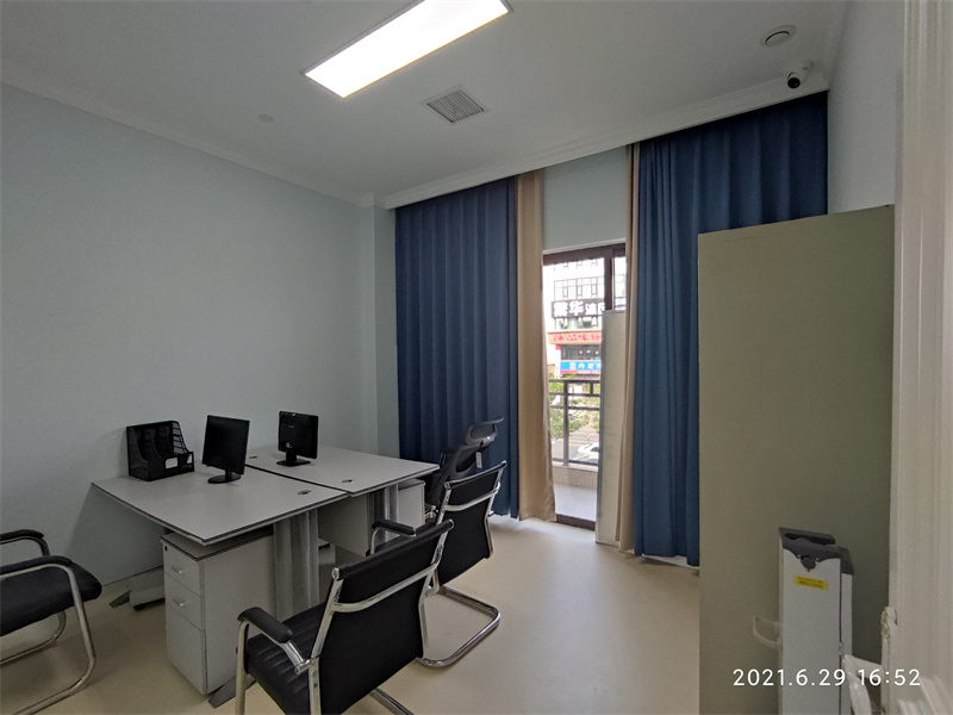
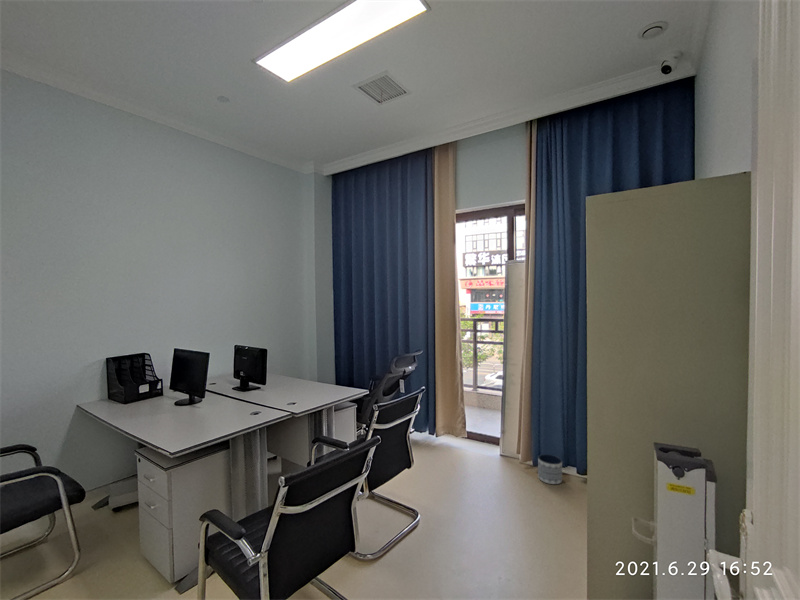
+ planter [537,453,563,485]
